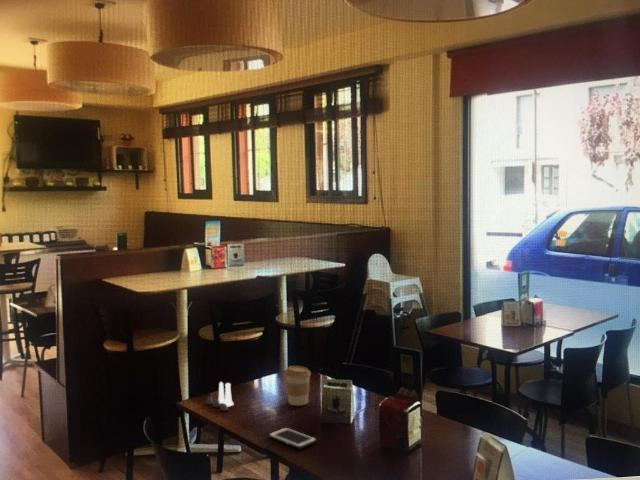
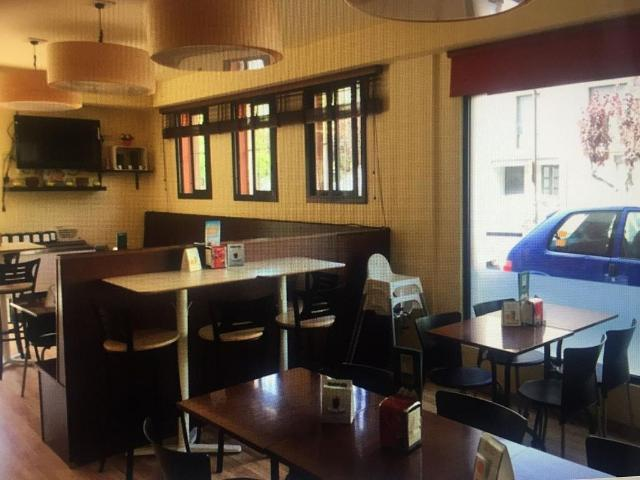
- cell phone [268,427,317,450]
- salt and pepper shaker set [204,381,235,412]
- coffee cup [284,365,312,407]
